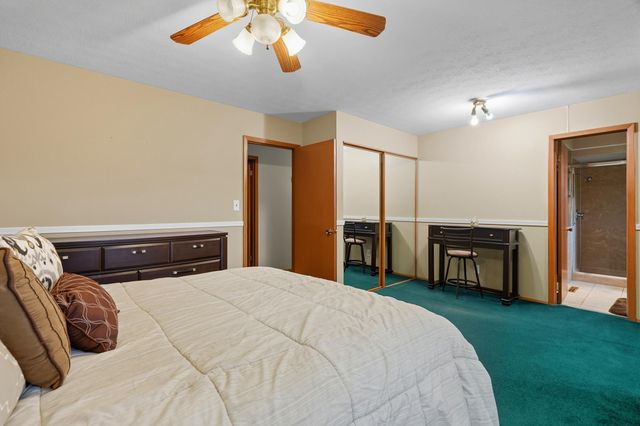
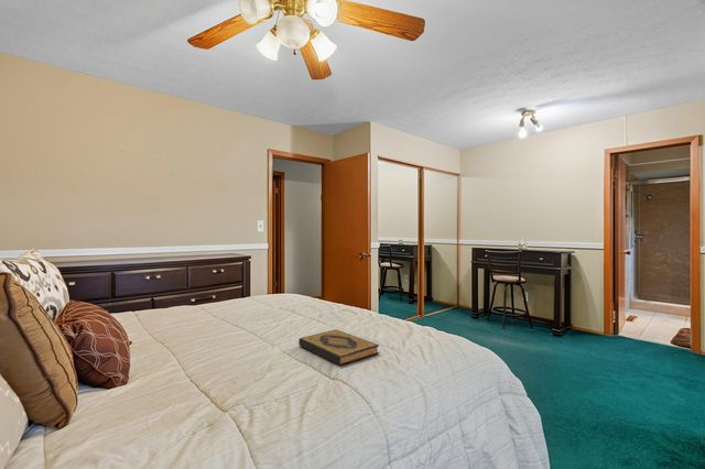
+ hardback book [297,329,380,367]
